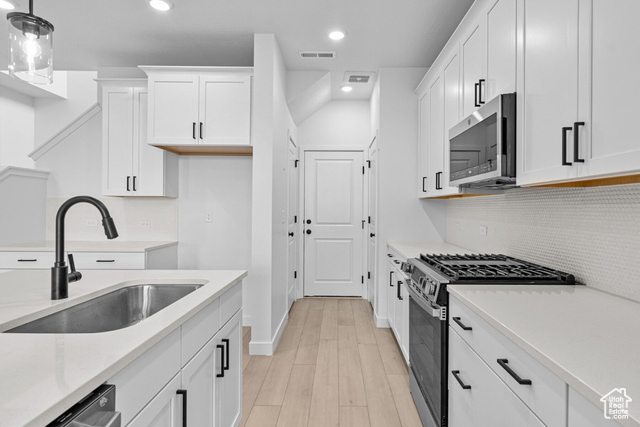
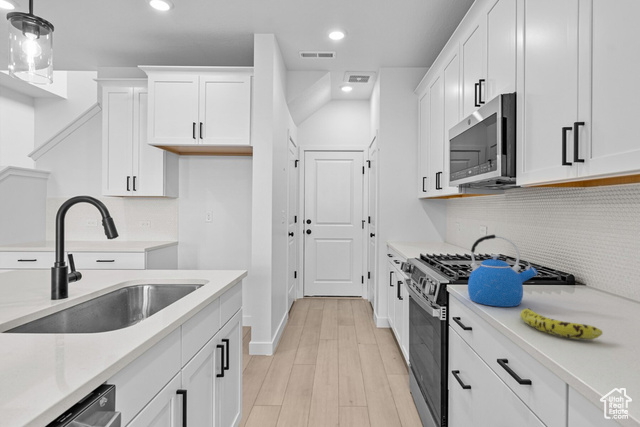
+ kettle [467,234,539,308]
+ fruit [519,308,604,341]
